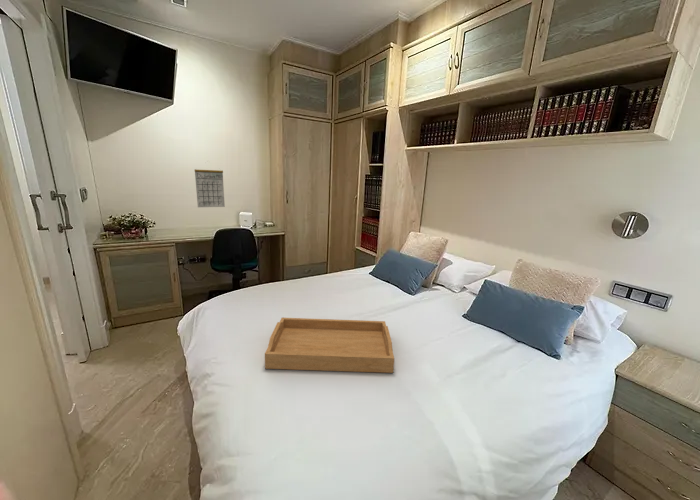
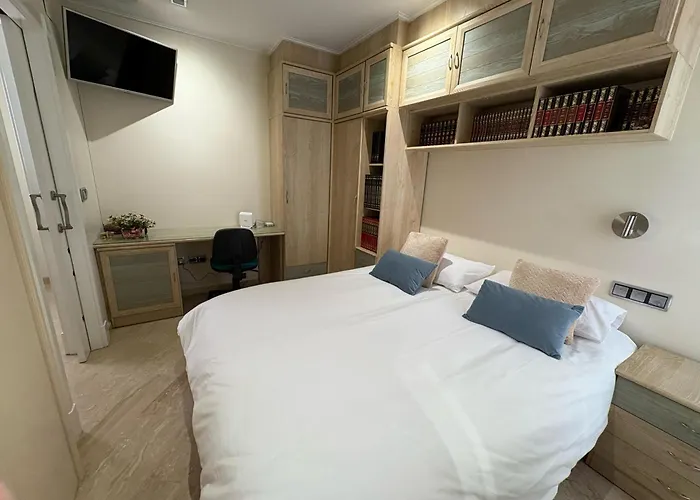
- calendar [194,160,226,208]
- serving tray [264,317,395,374]
